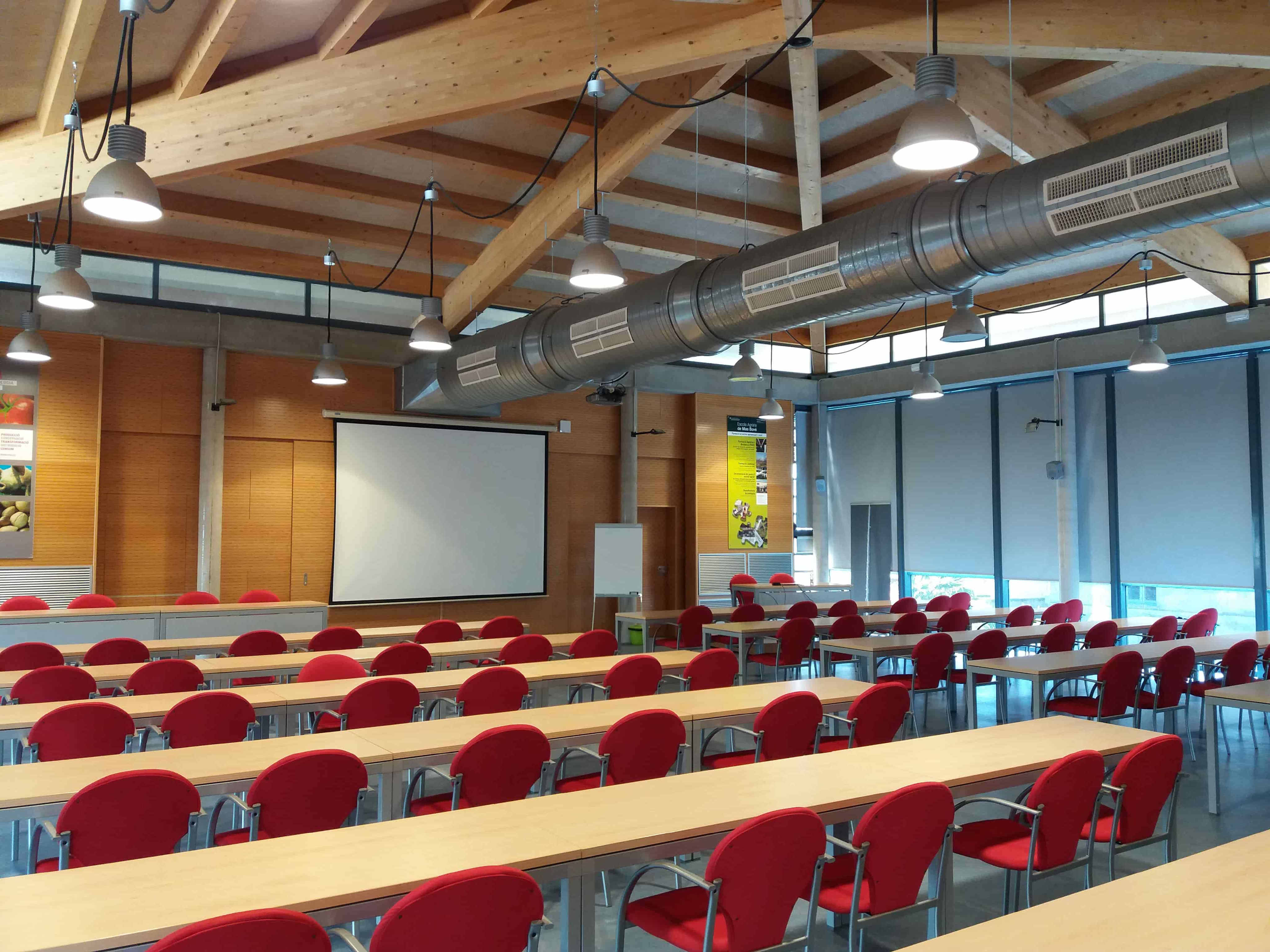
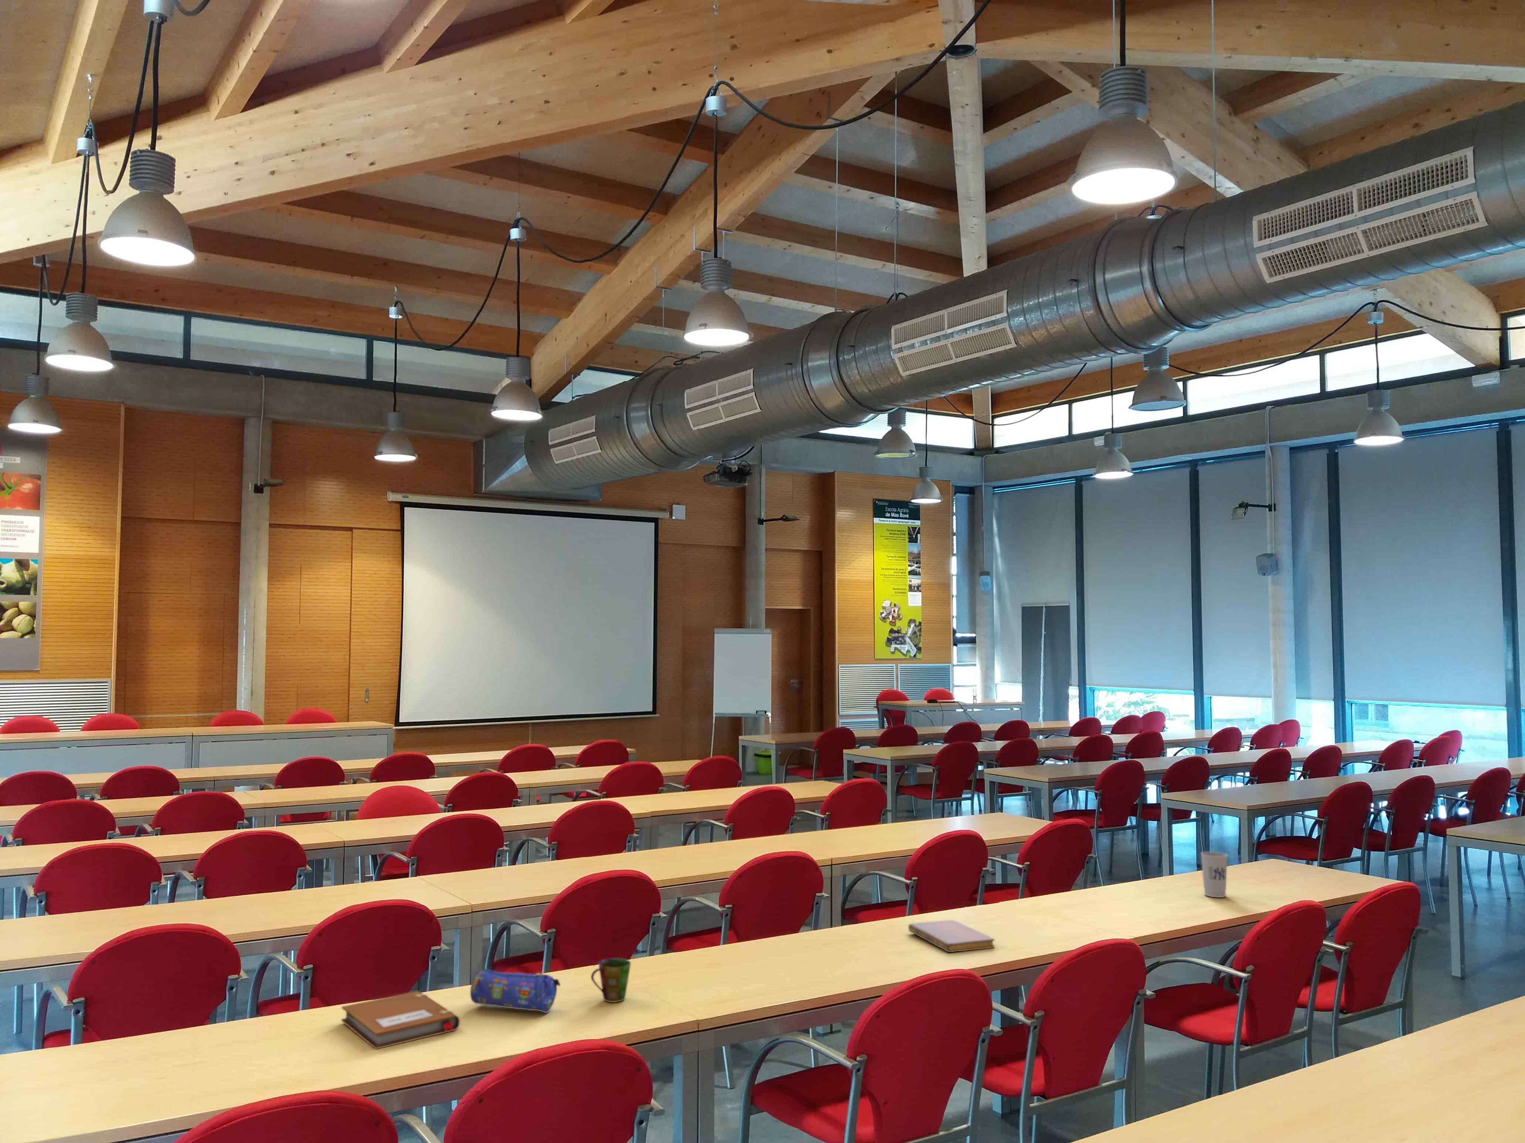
+ pencil case [470,969,561,1013]
+ notebook [908,920,995,952]
+ notebook [341,991,460,1049]
+ cup [591,958,632,1003]
+ cup [1201,851,1228,898]
